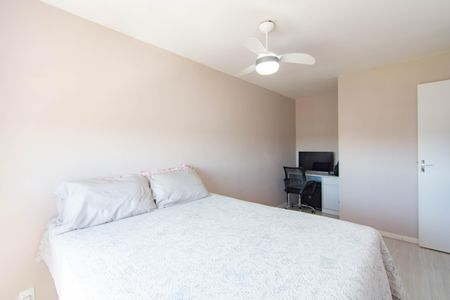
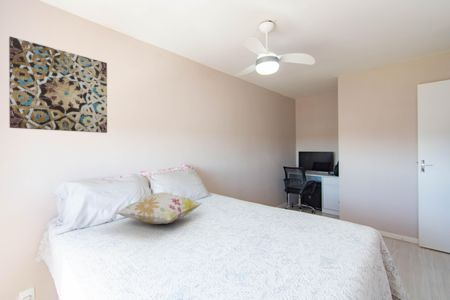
+ decorative pillow [115,191,202,225]
+ wall art [8,36,108,134]
